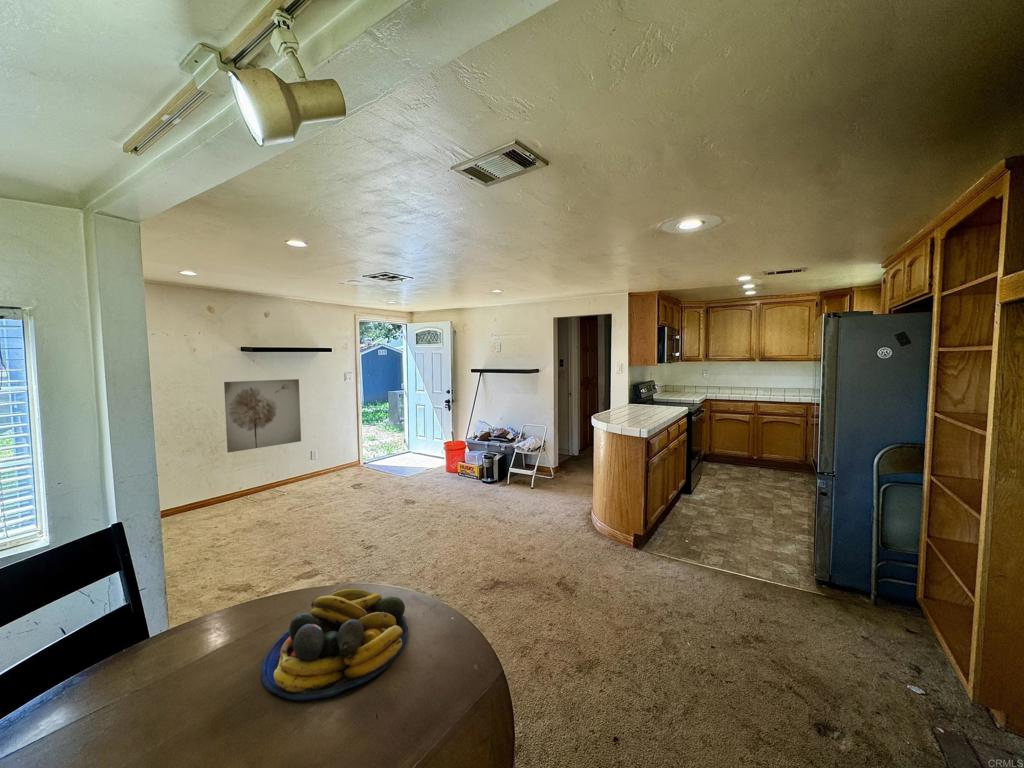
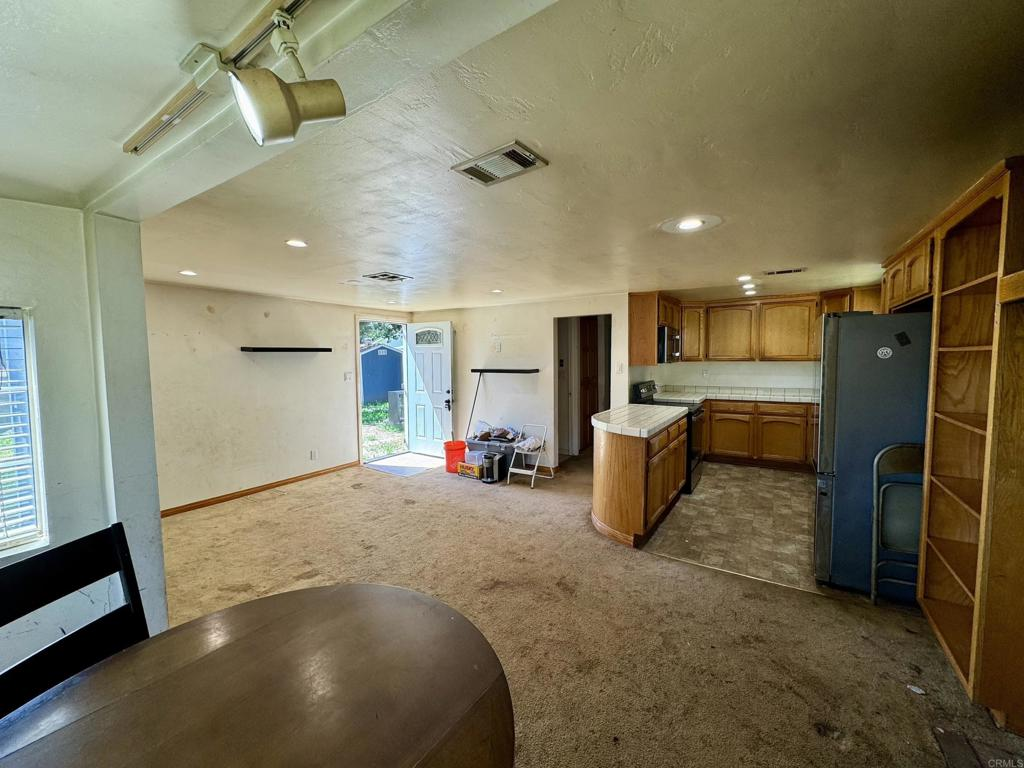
- fruit bowl [260,588,409,701]
- wall art [223,378,302,453]
